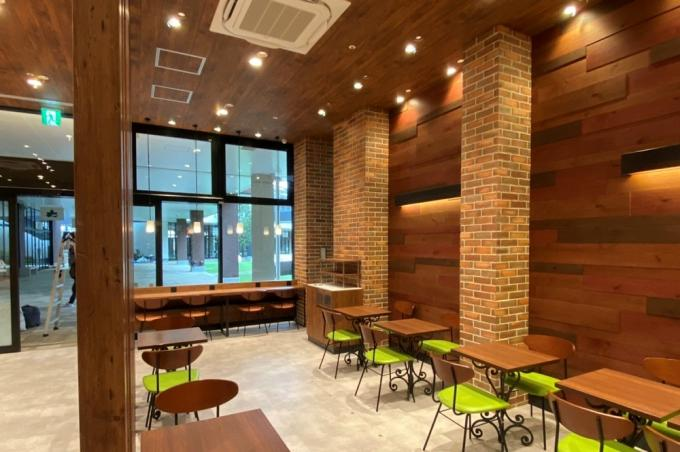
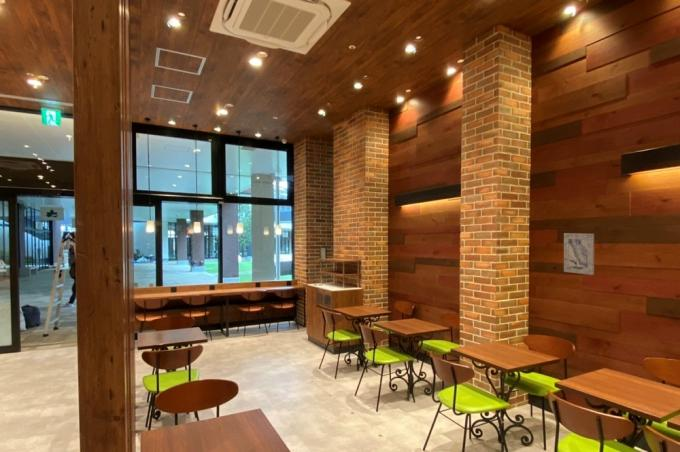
+ wall art [563,232,595,276]
